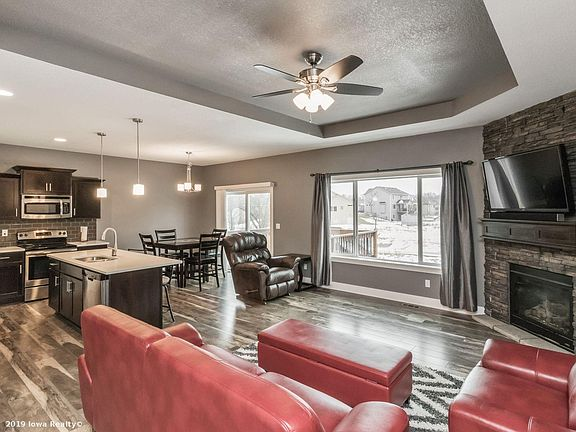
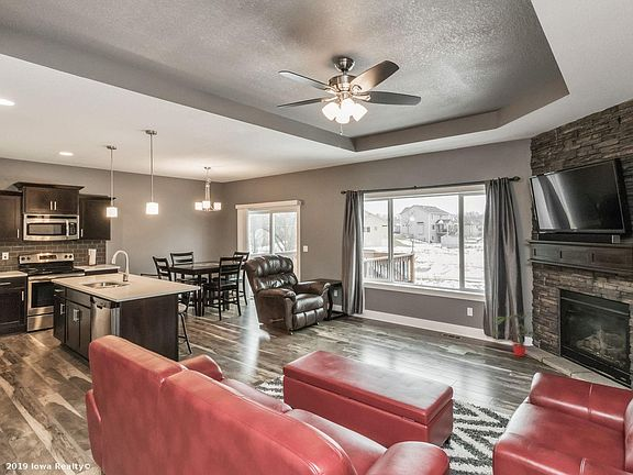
+ potted plant [490,311,546,357]
